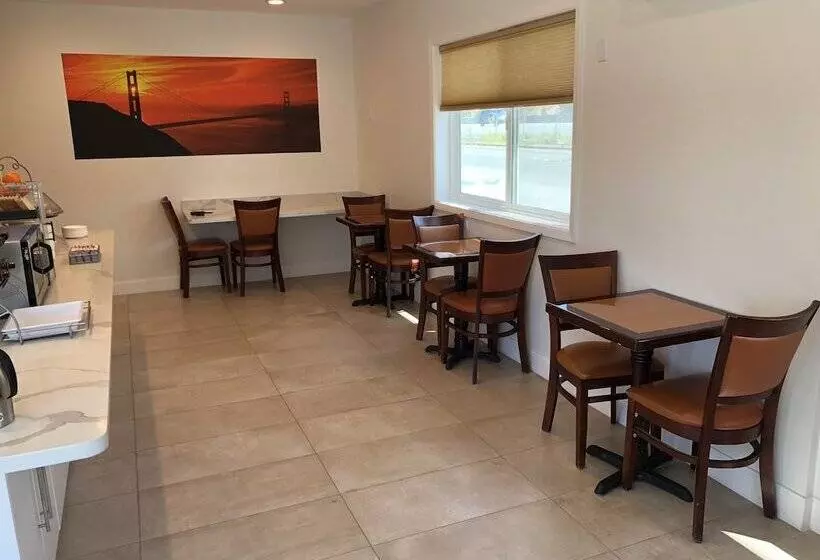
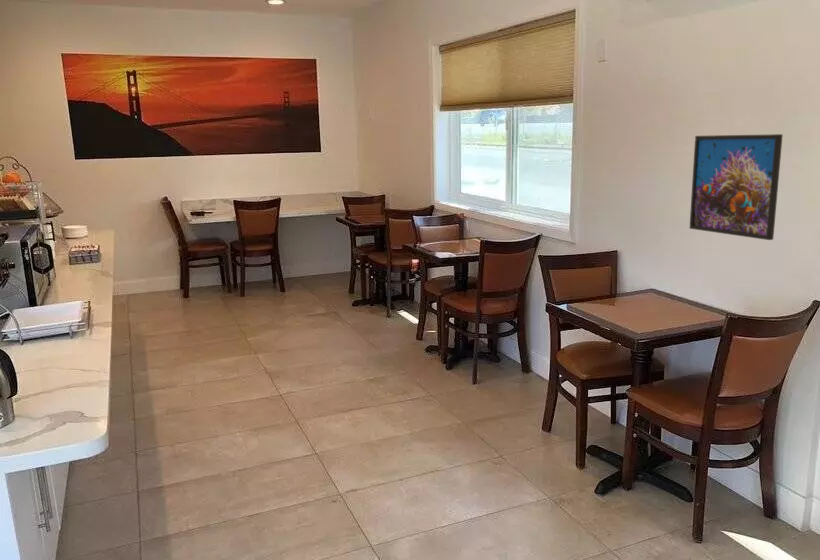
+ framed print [689,133,784,241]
